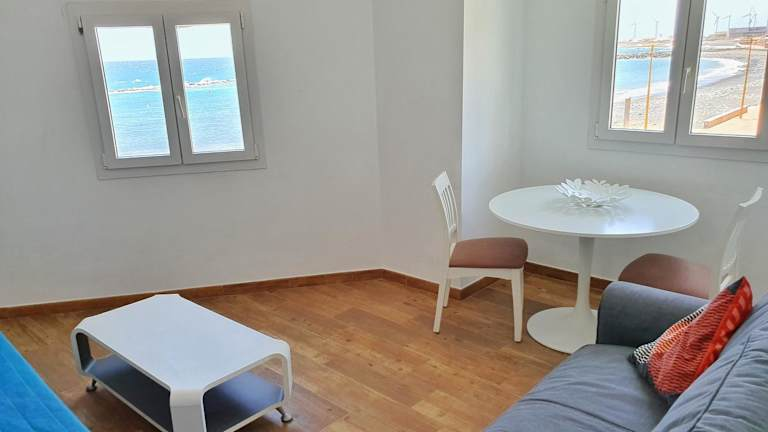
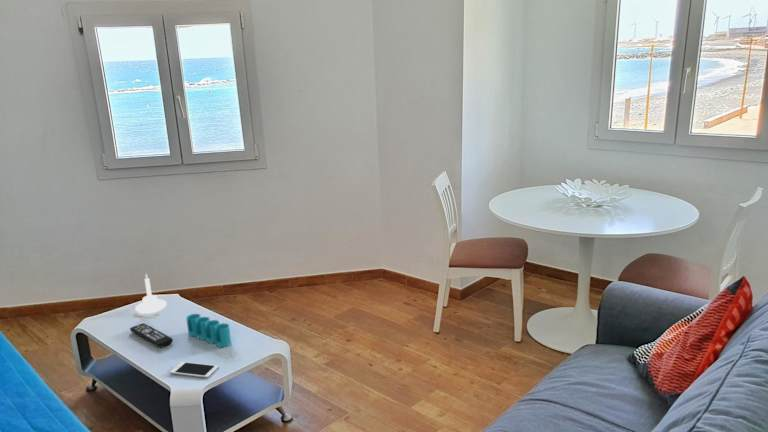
+ cell phone [169,361,220,379]
+ candle holder [134,273,168,315]
+ pen holder [185,313,232,348]
+ remote control [129,322,174,349]
